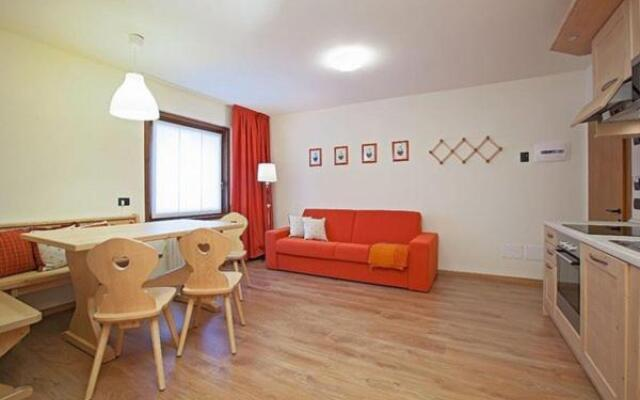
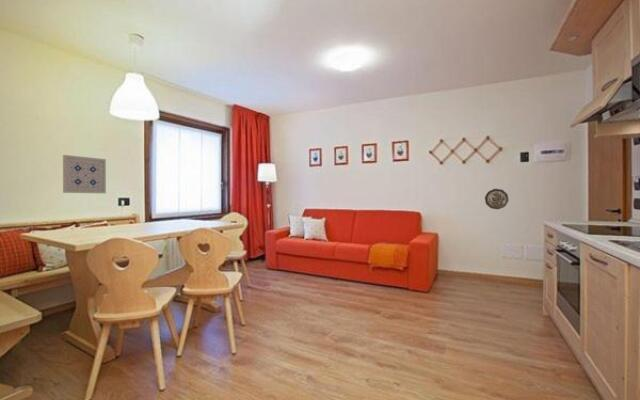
+ decorative plate [484,188,509,210]
+ wall art [62,154,107,194]
